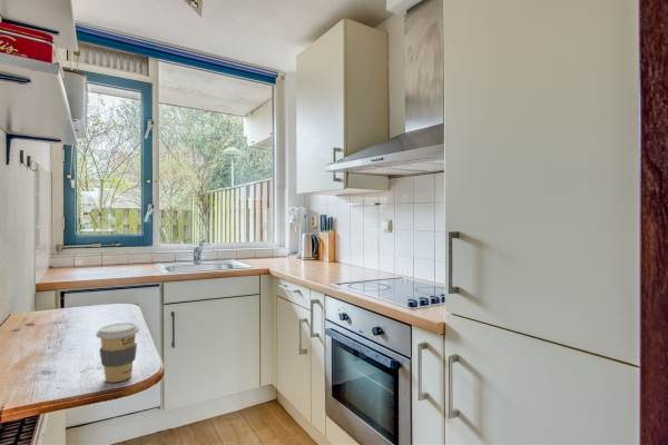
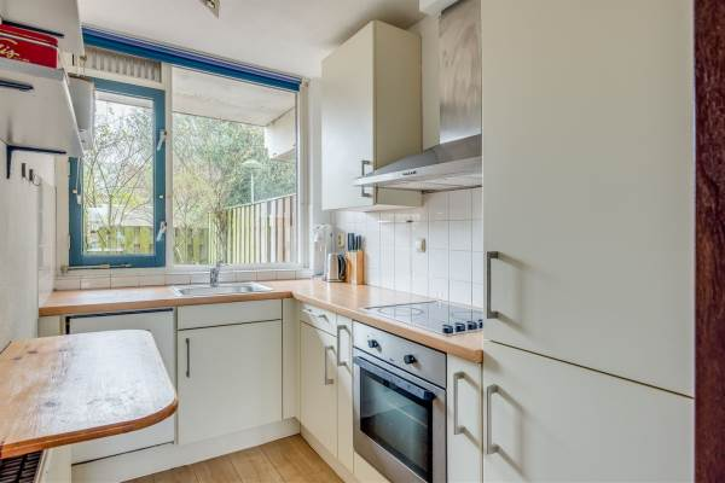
- coffee cup [95,322,140,384]
